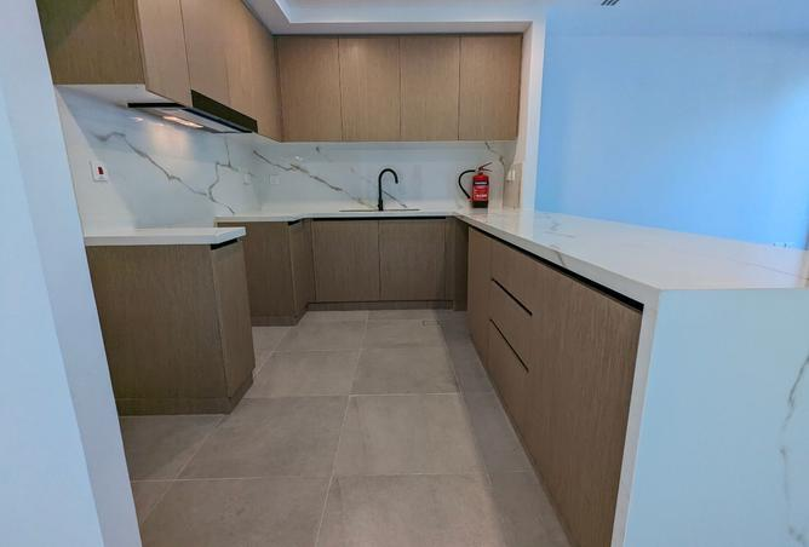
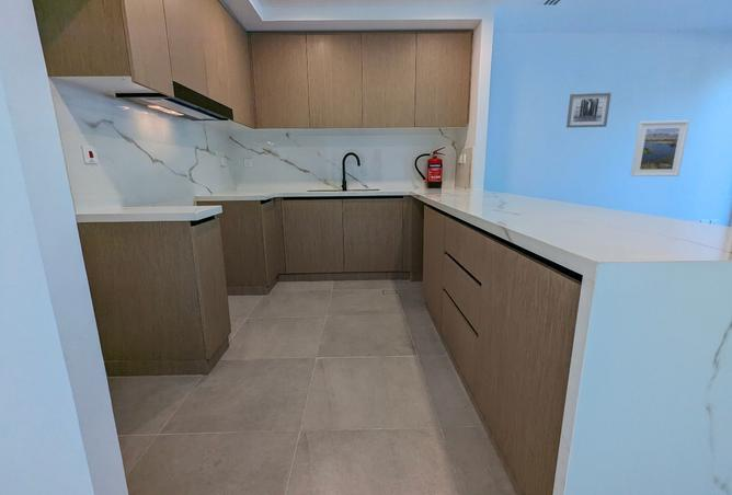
+ wall art [565,92,613,129]
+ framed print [629,119,690,177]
